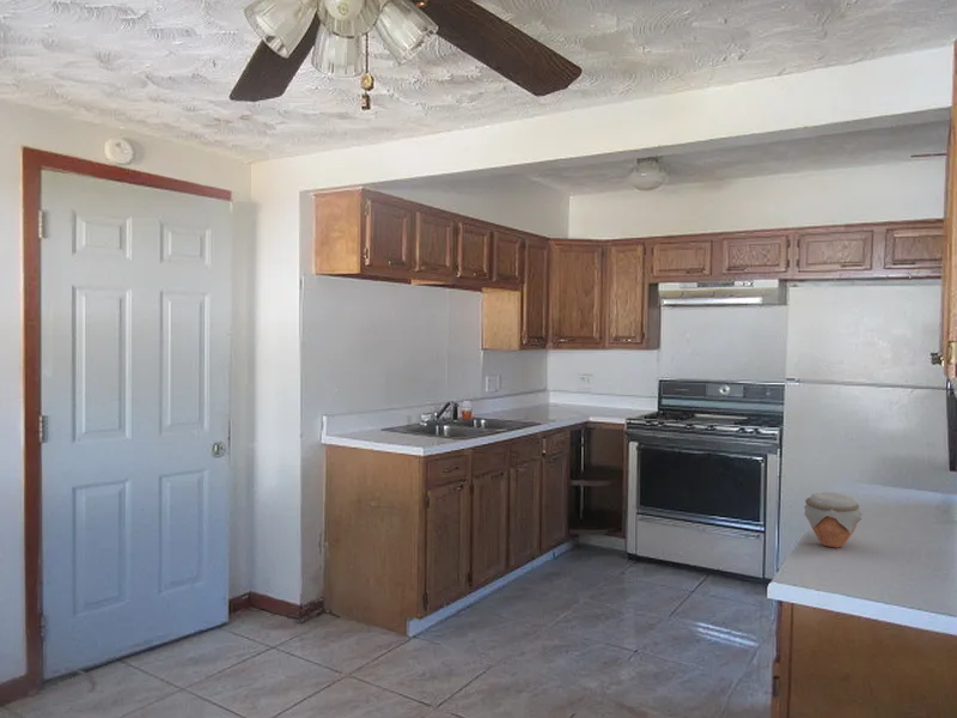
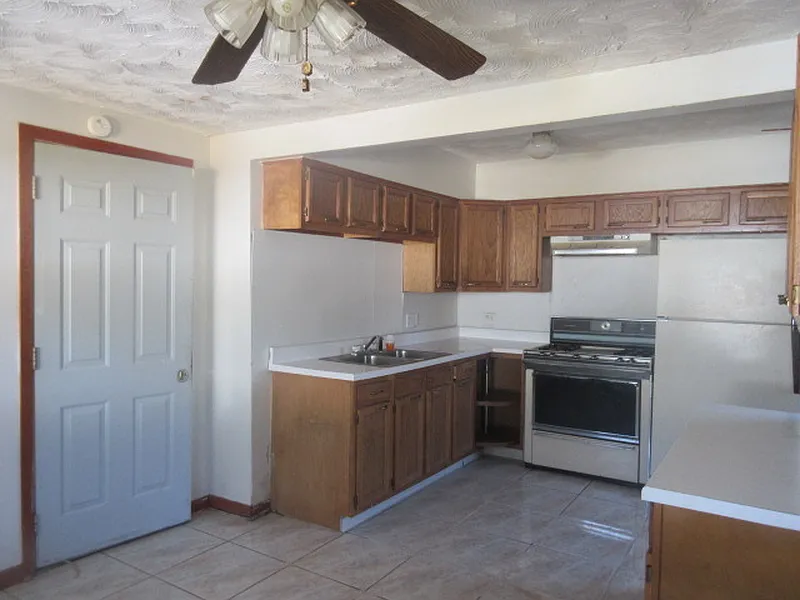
- jar [803,491,865,549]
